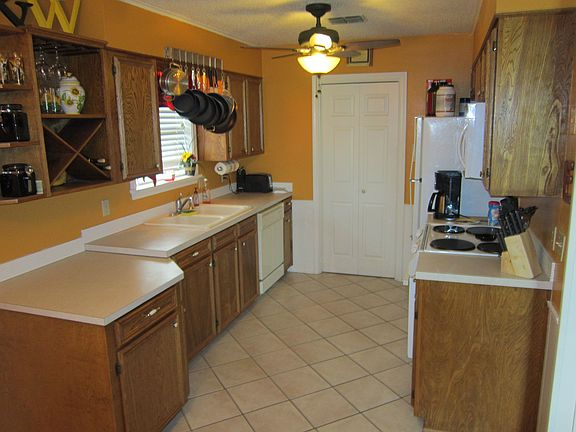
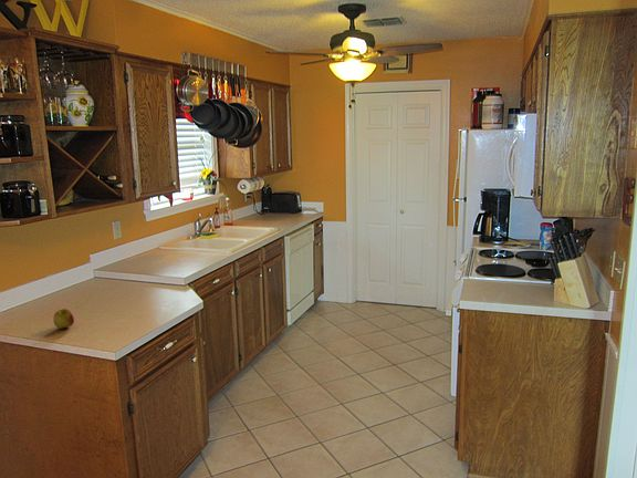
+ apple [52,308,75,330]
